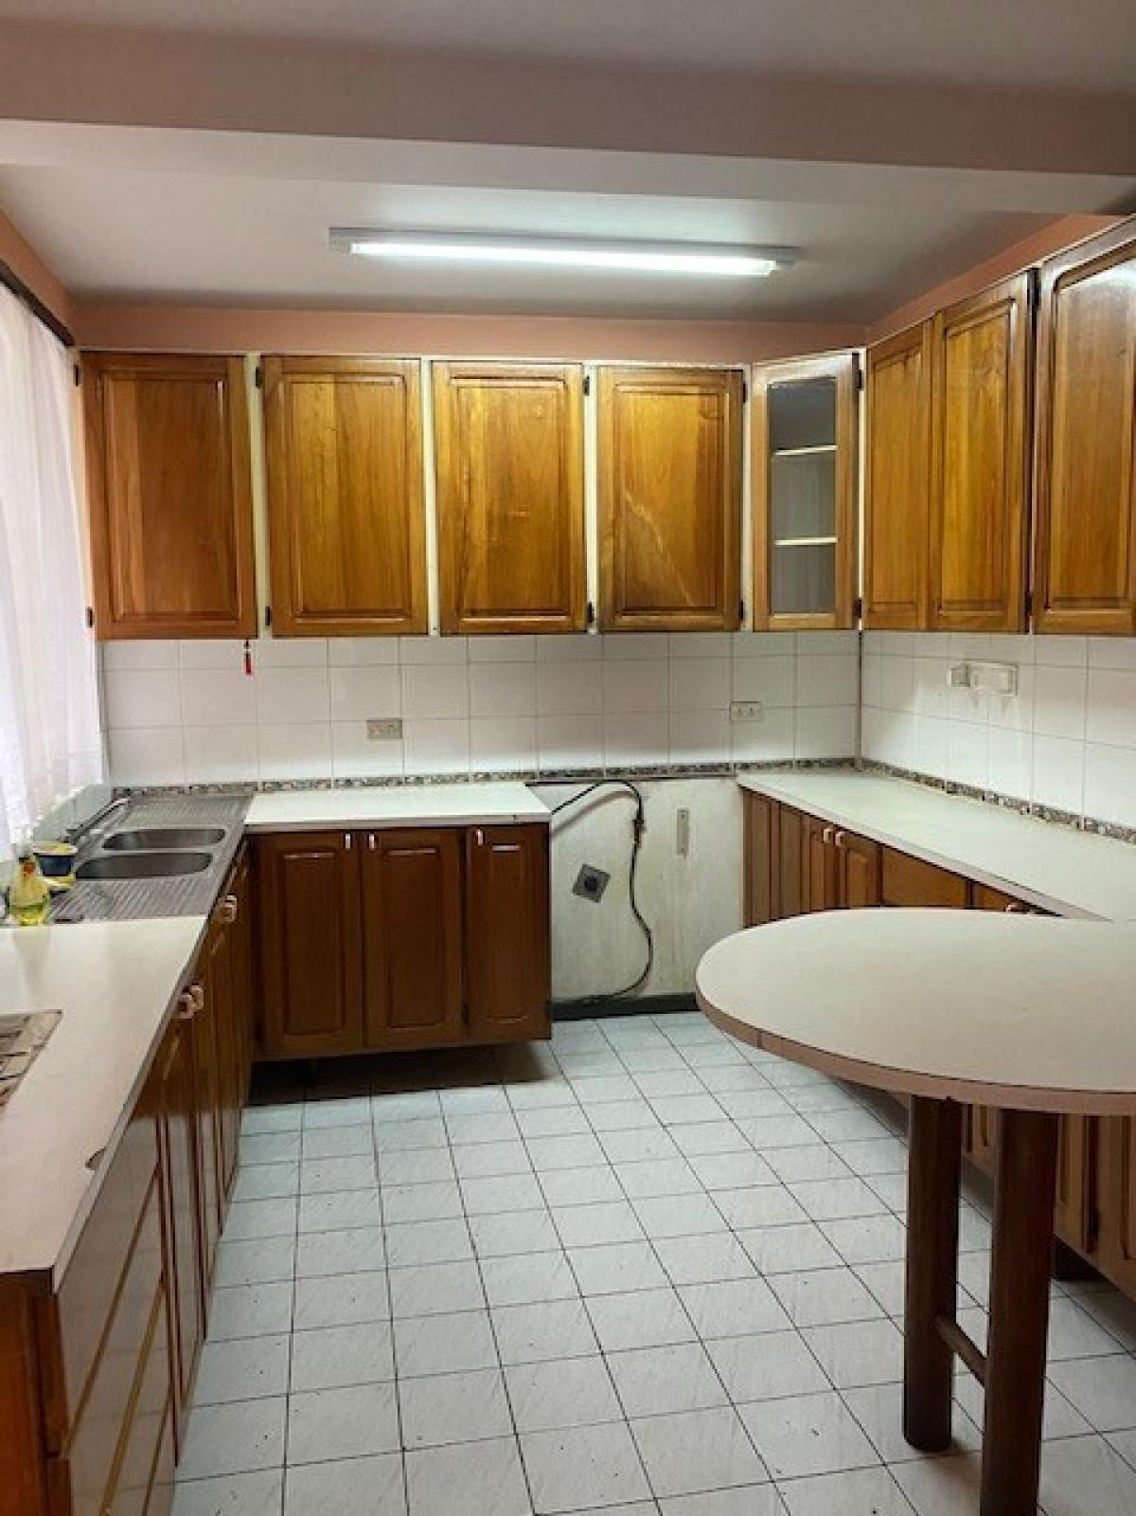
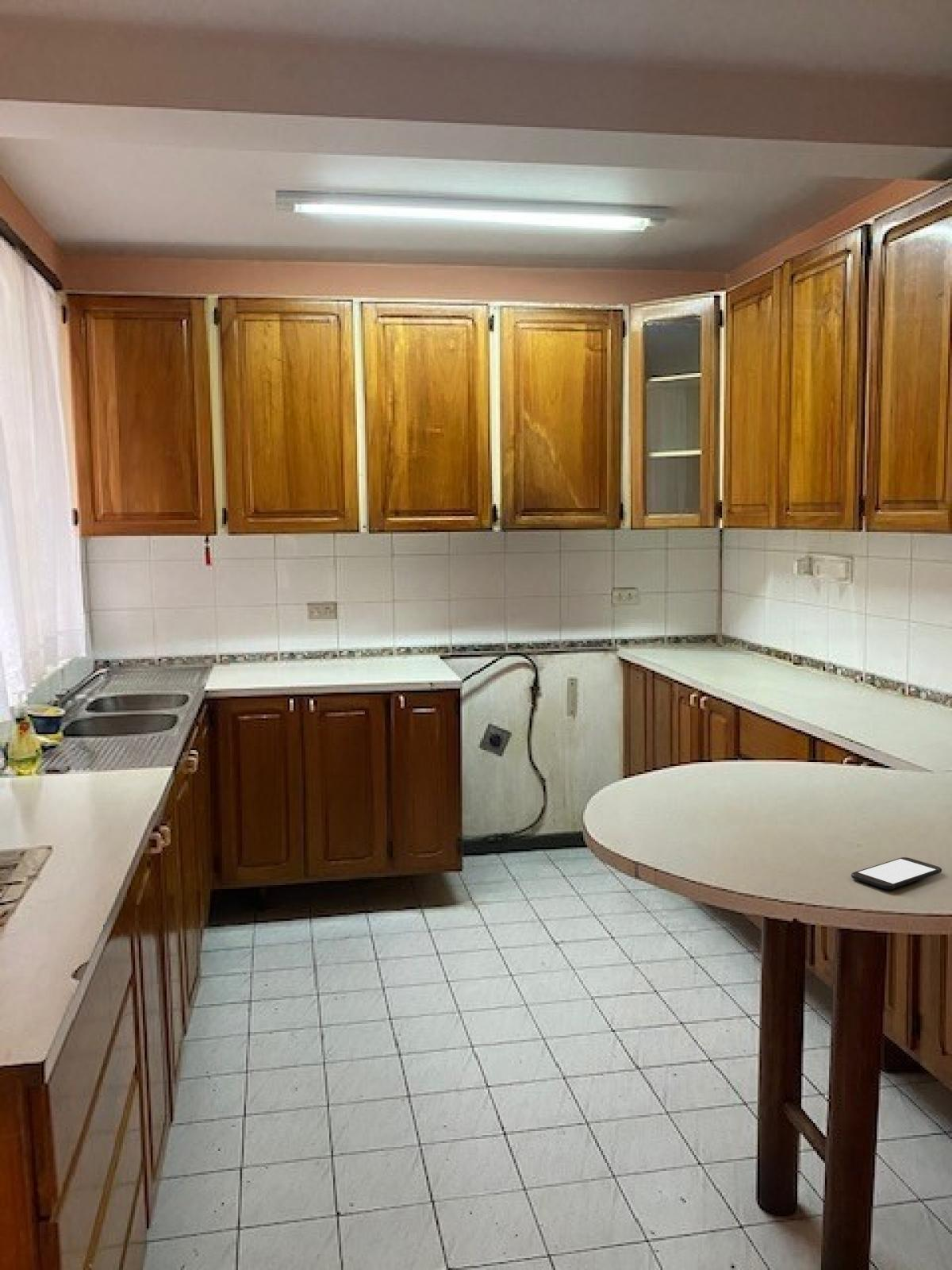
+ smartphone [850,856,942,891]
